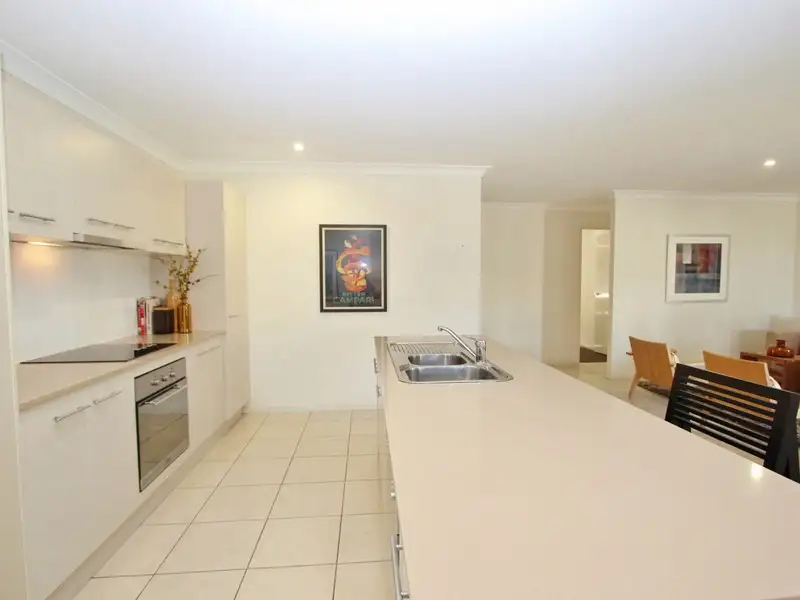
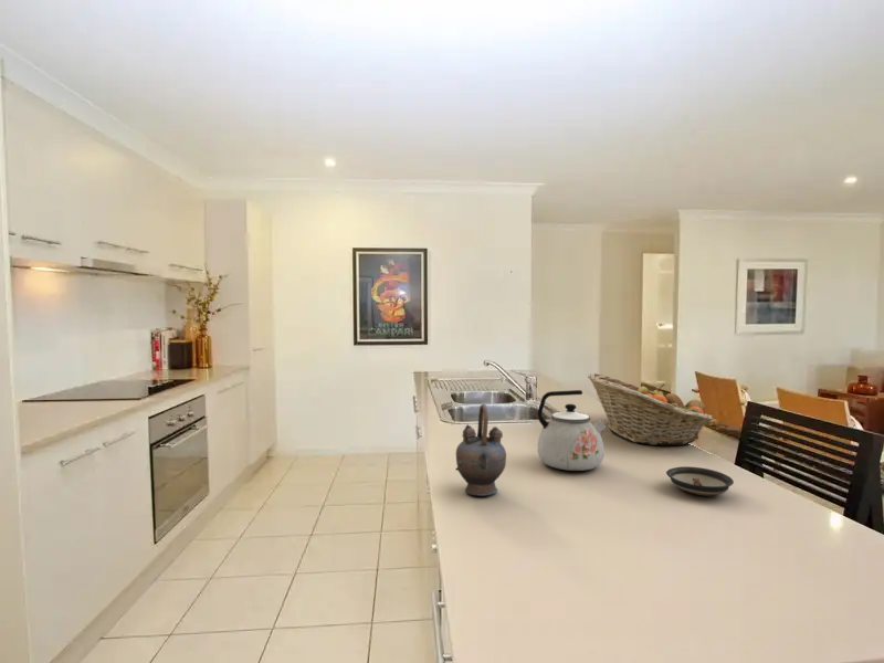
+ saucer [665,465,735,496]
+ kettle [536,389,608,472]
+ fruit basket [587,372,714,446]
+ teapot [454,403,507,497]
